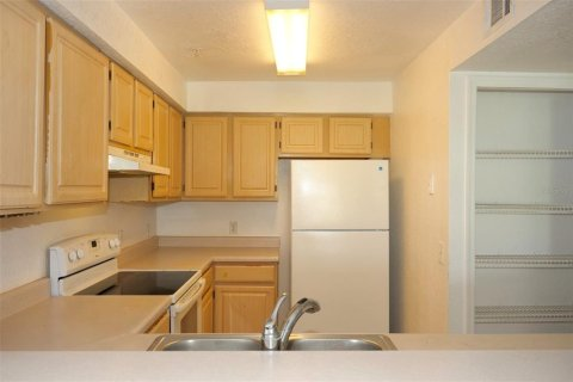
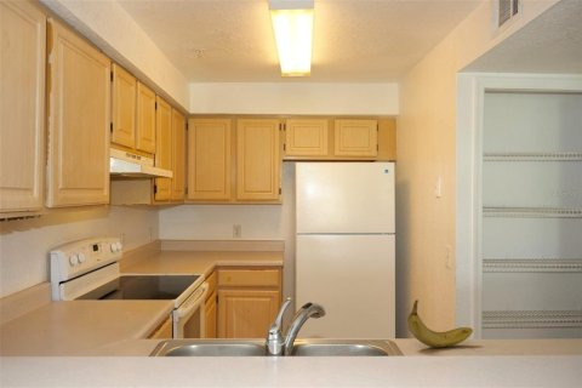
+ fruit [406,298,474,348]
